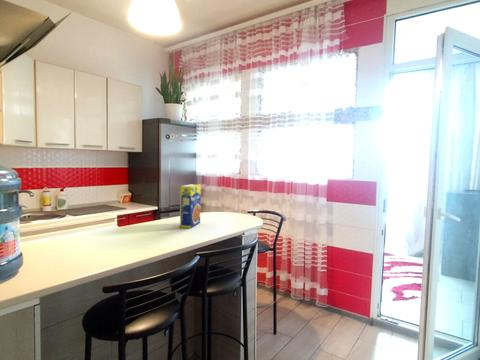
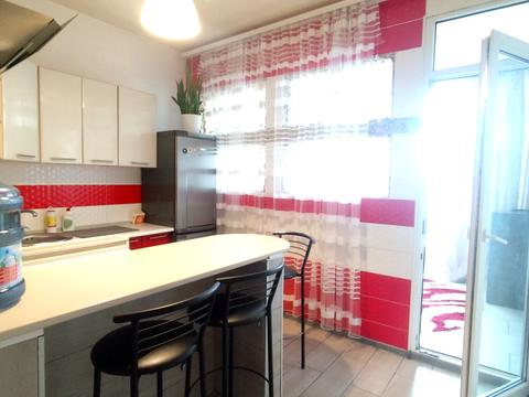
- legume [179,183,202,229]
